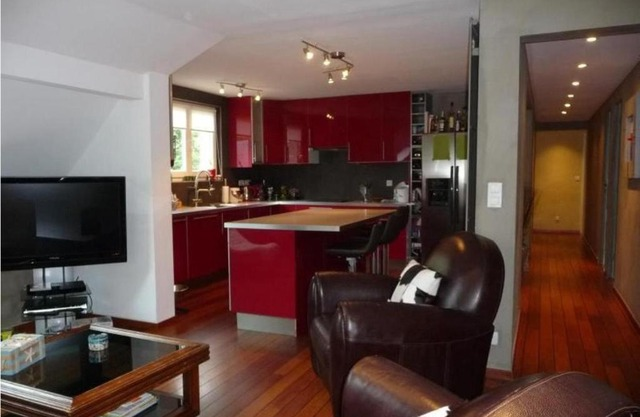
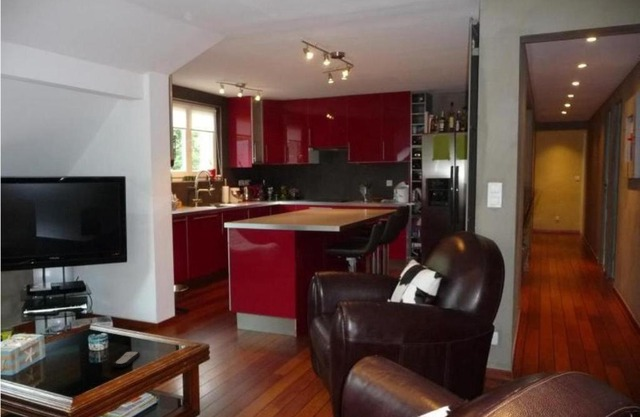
+ remote control [112,351,141,369]
